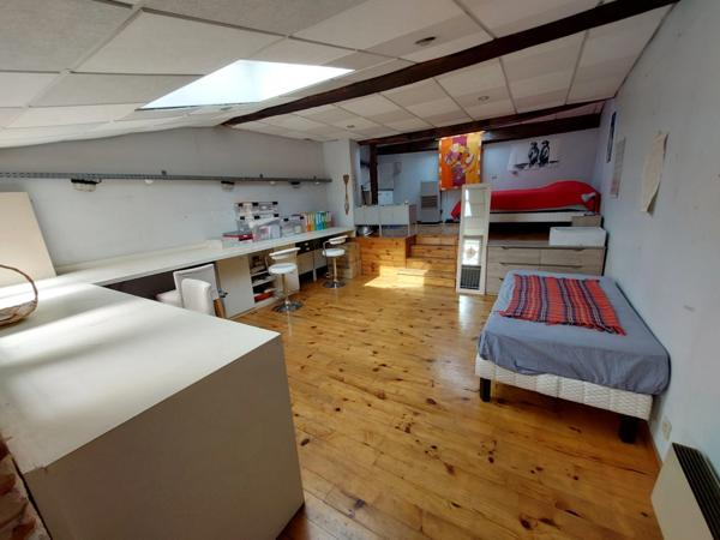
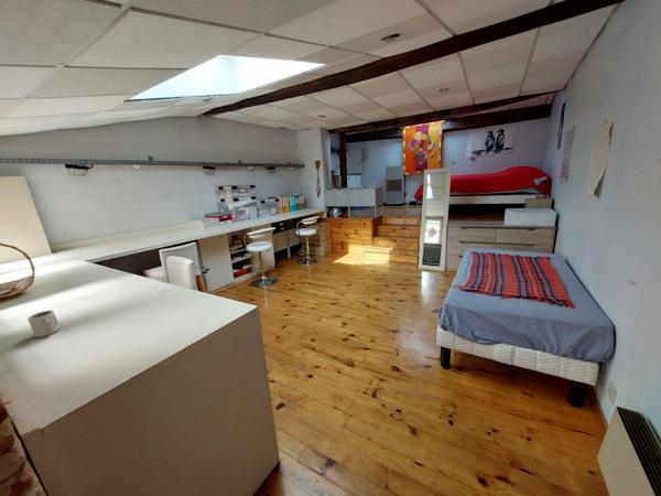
+ cup [26,310,61,338]
